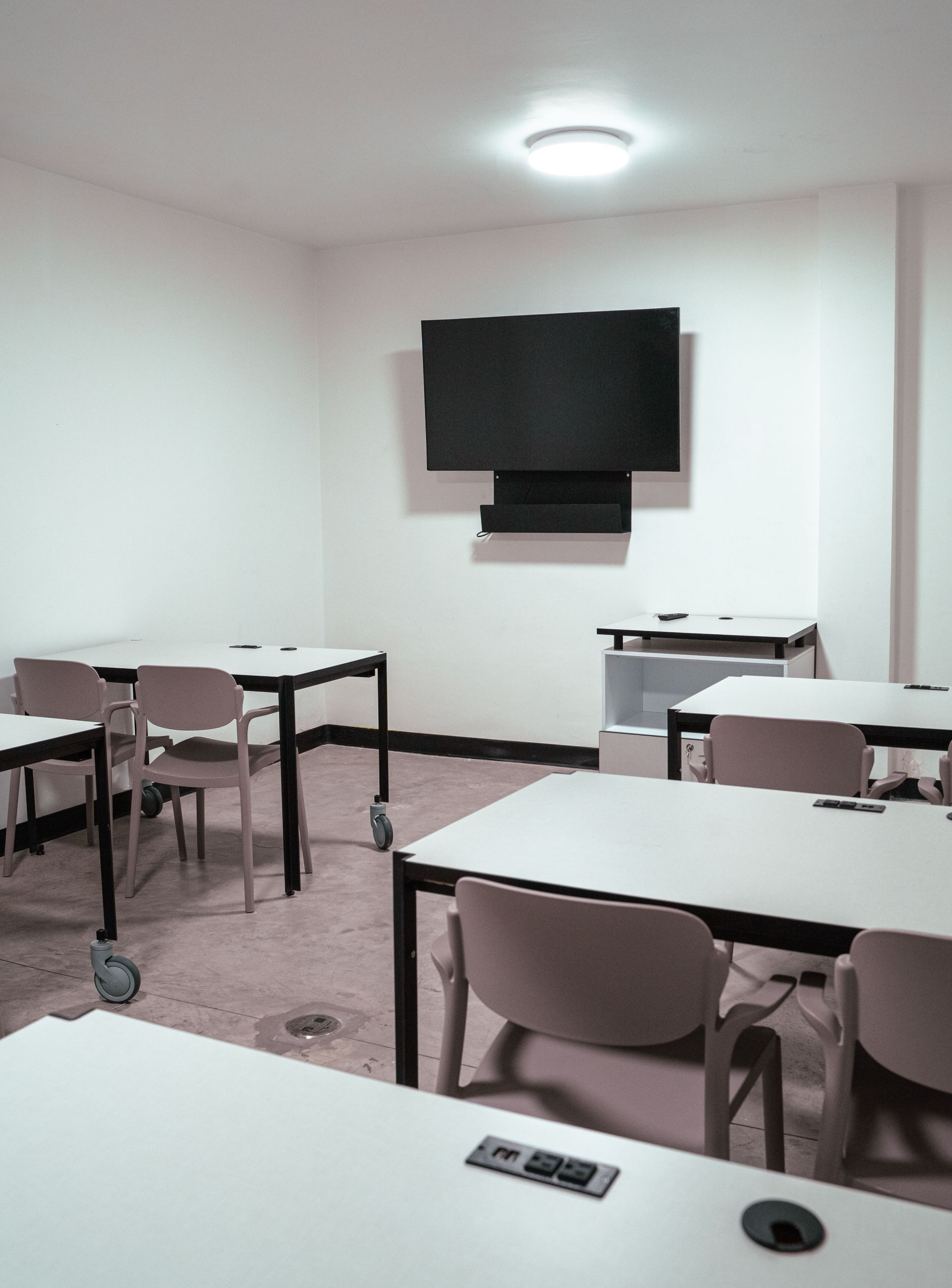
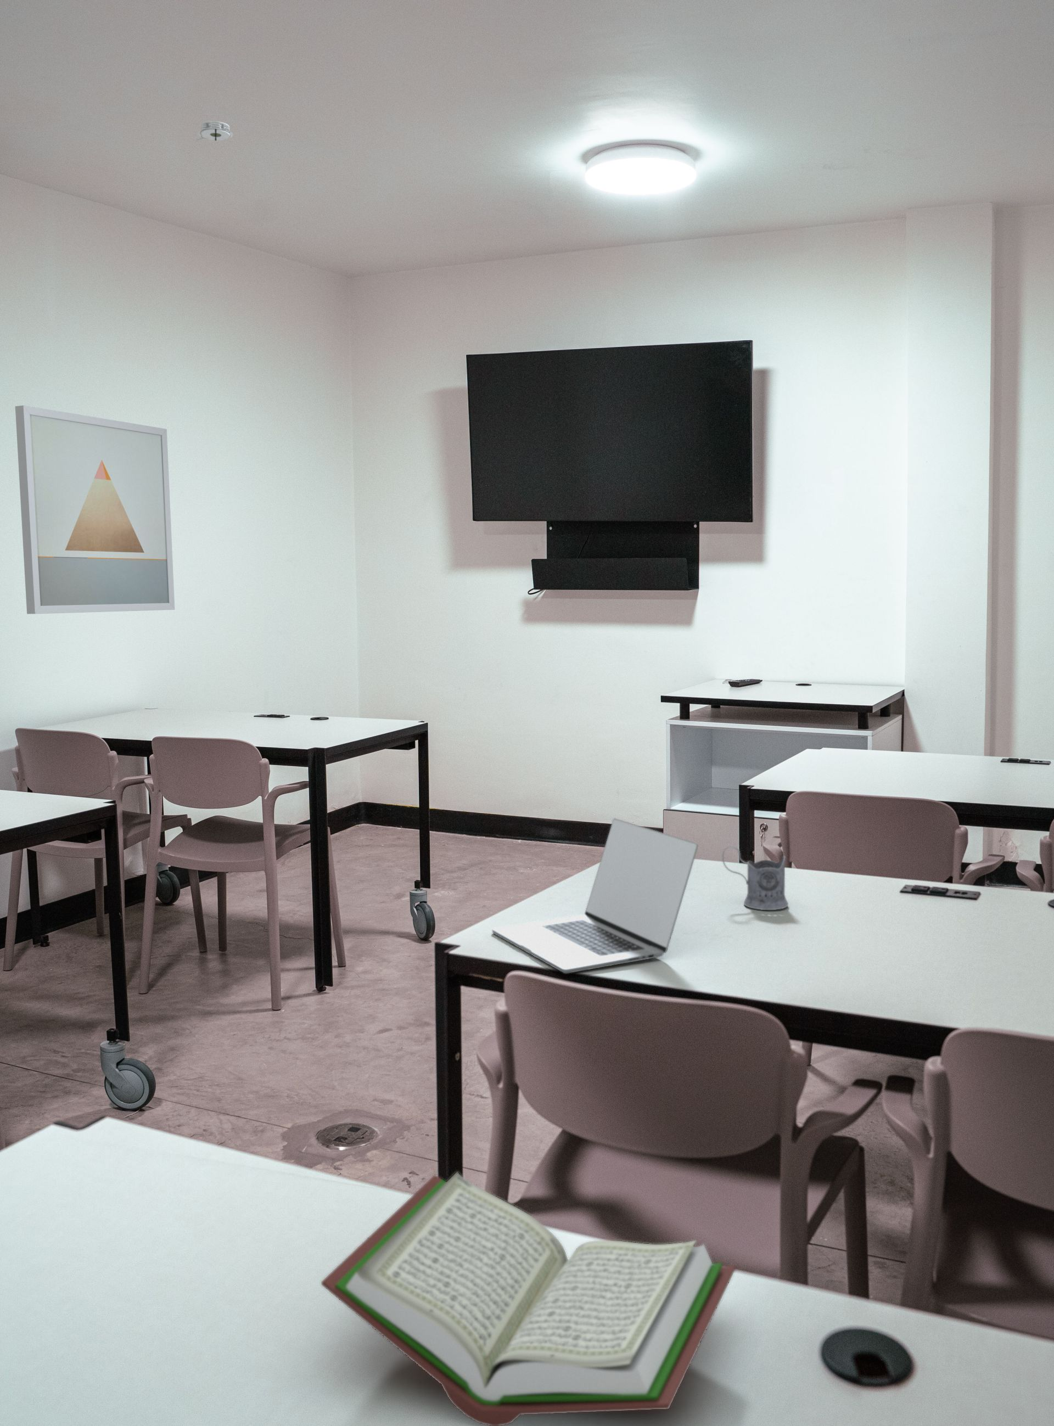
+ book [321,1170,736,1426]
+ wall art [14,405,175,614]
+ smoke detector [197,121,234,141]
+ tea glass holder [722,845,789,910]
+ laptop [492,818,699,974]
